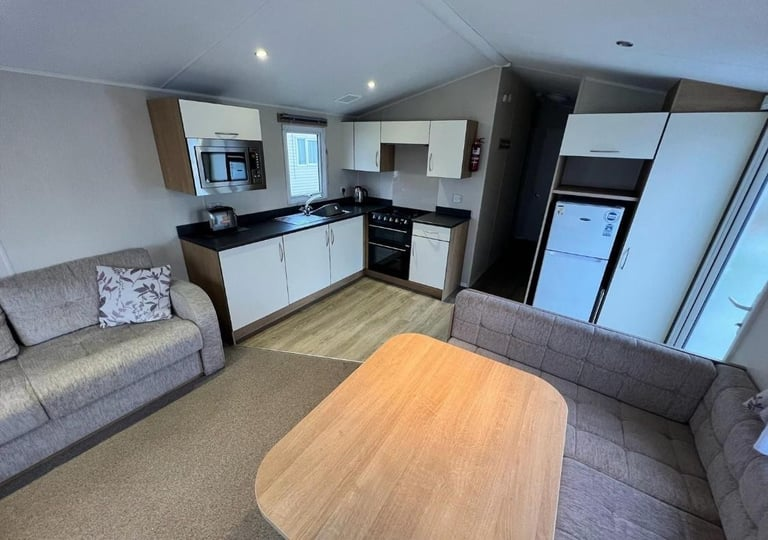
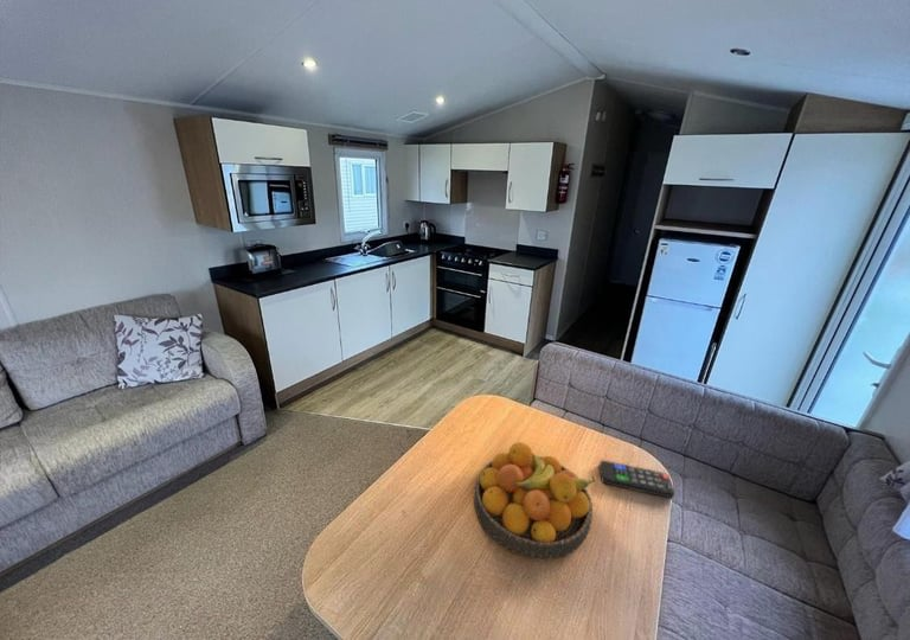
+ remote control [598,460,677,499]
+ fruit bowl [473,441,597,561]
